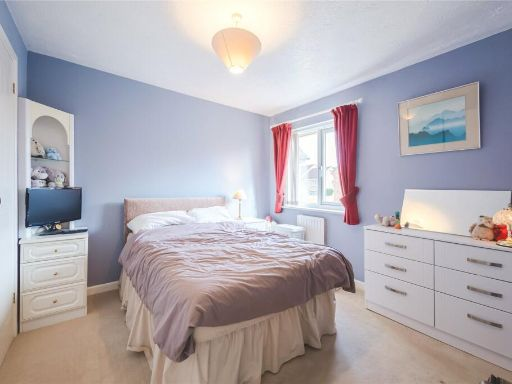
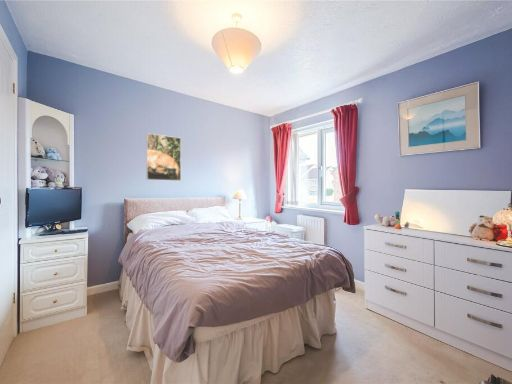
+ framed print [145,132,182,182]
